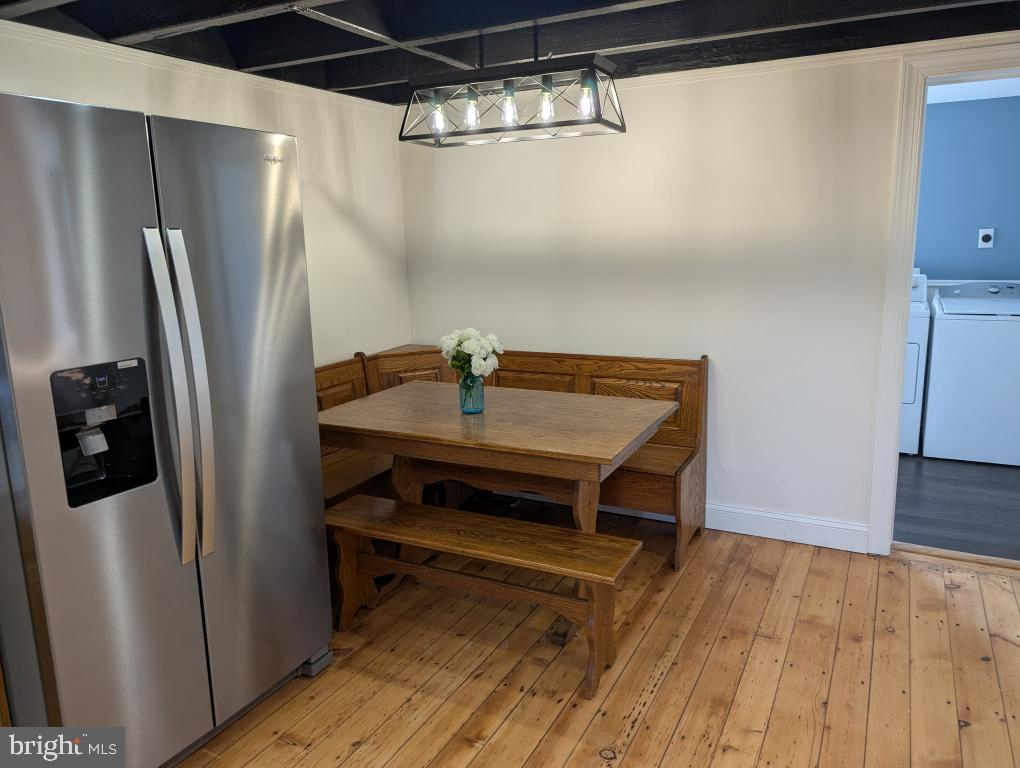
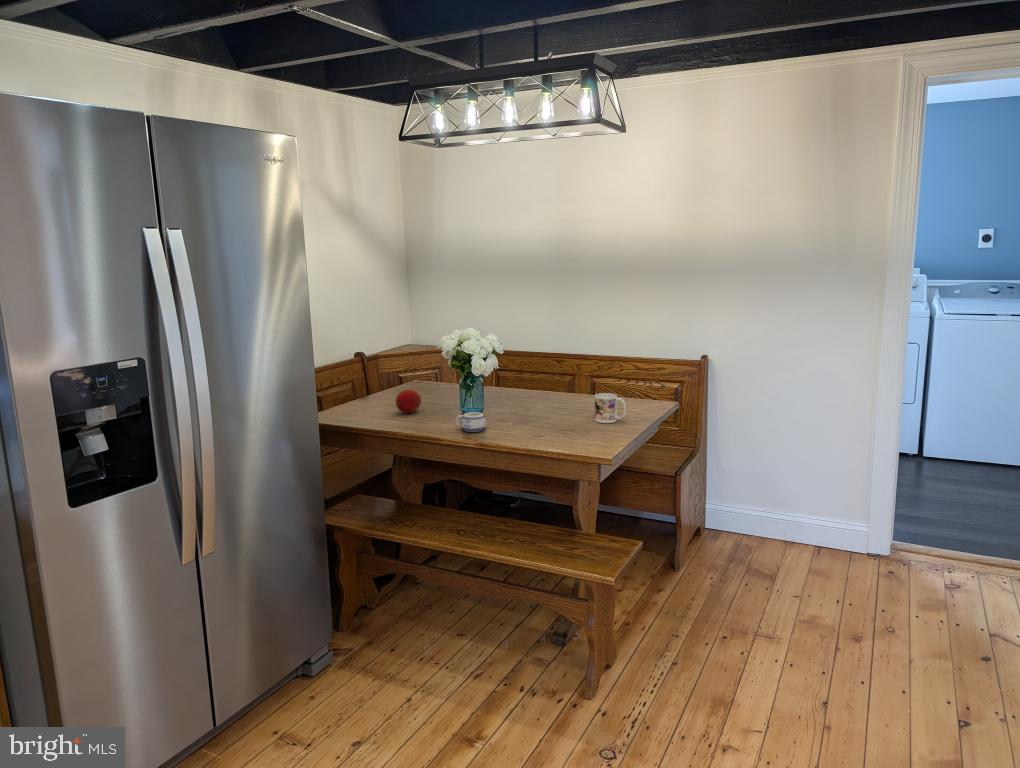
+ mug [455,411,487,433]
+ fruit [395,389,422,414]
+ mug [594,392,627,424]
